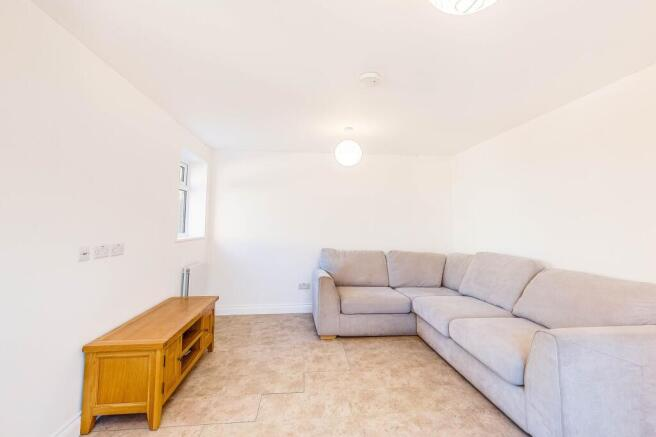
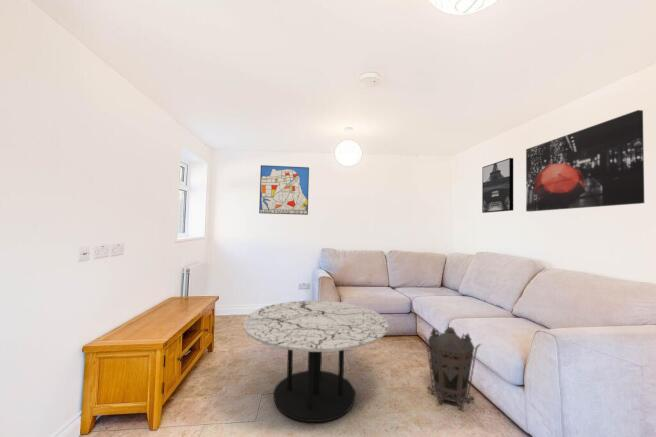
+ wall art [258,164,310,216]
+ wall art [525,109,645,213]
+ coffee table [242,300,389,423]
+ wall art [481,157,514,214]
+ lantern [420,326,482,411]
